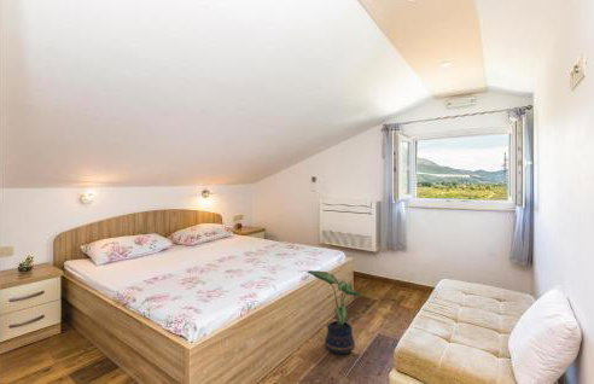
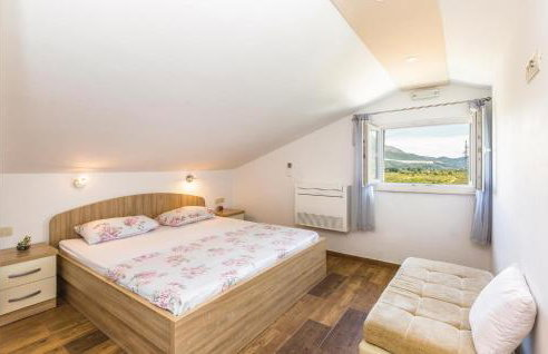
- potted plant [305,269,363,355]
